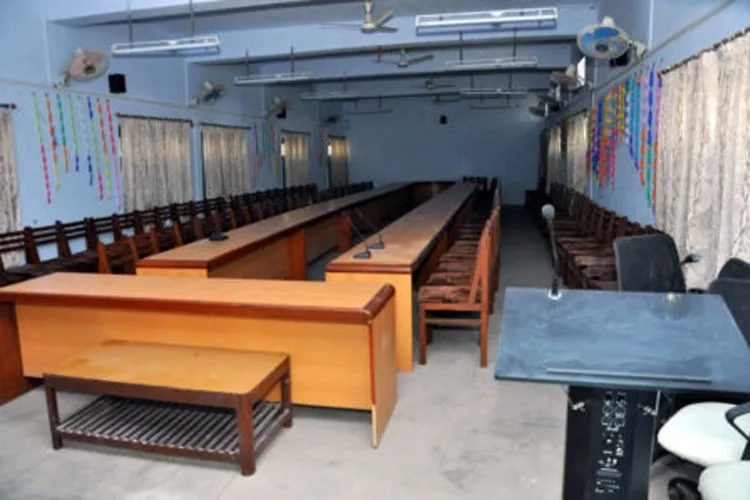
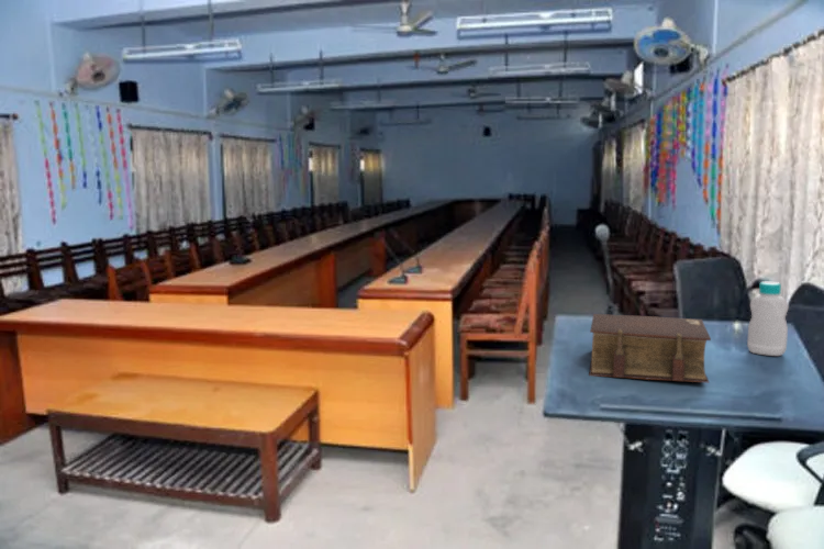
+ bottle [746,281,789,357]
+ bible [588,313,712,383]
